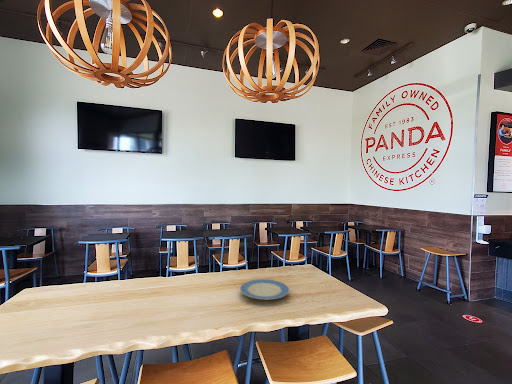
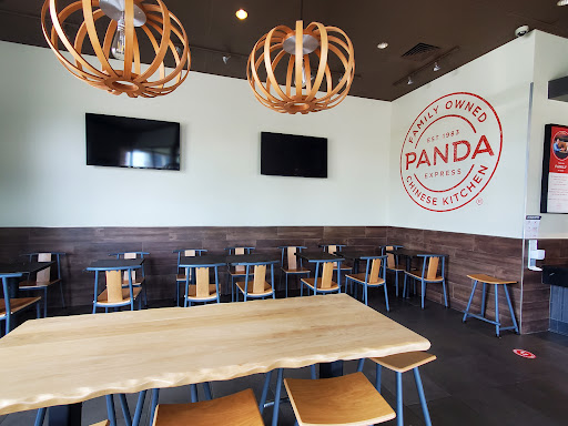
- plate [239,278,290,300]
